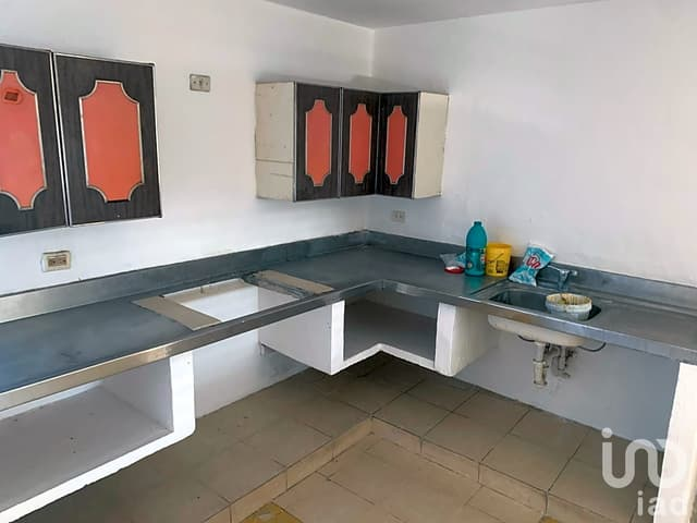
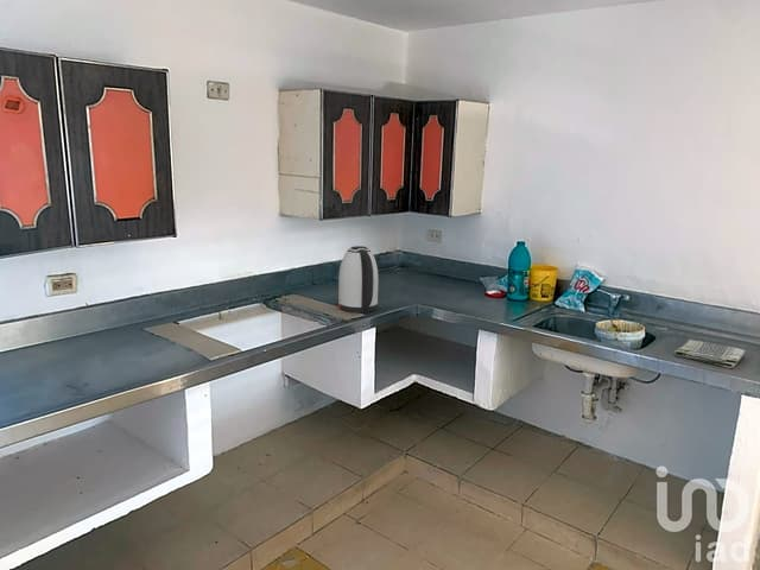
+ dish towel [673,338,747,369]
+ kettle [337,245,379,314]
